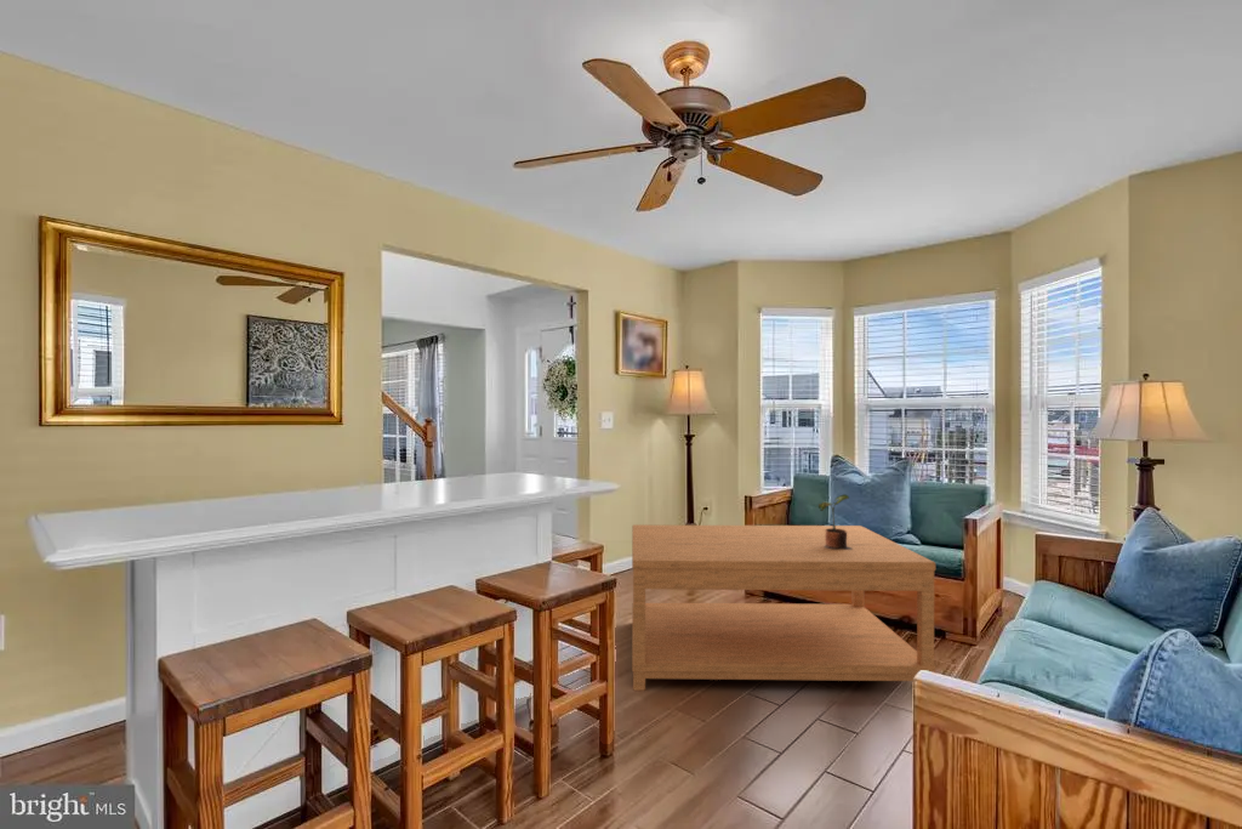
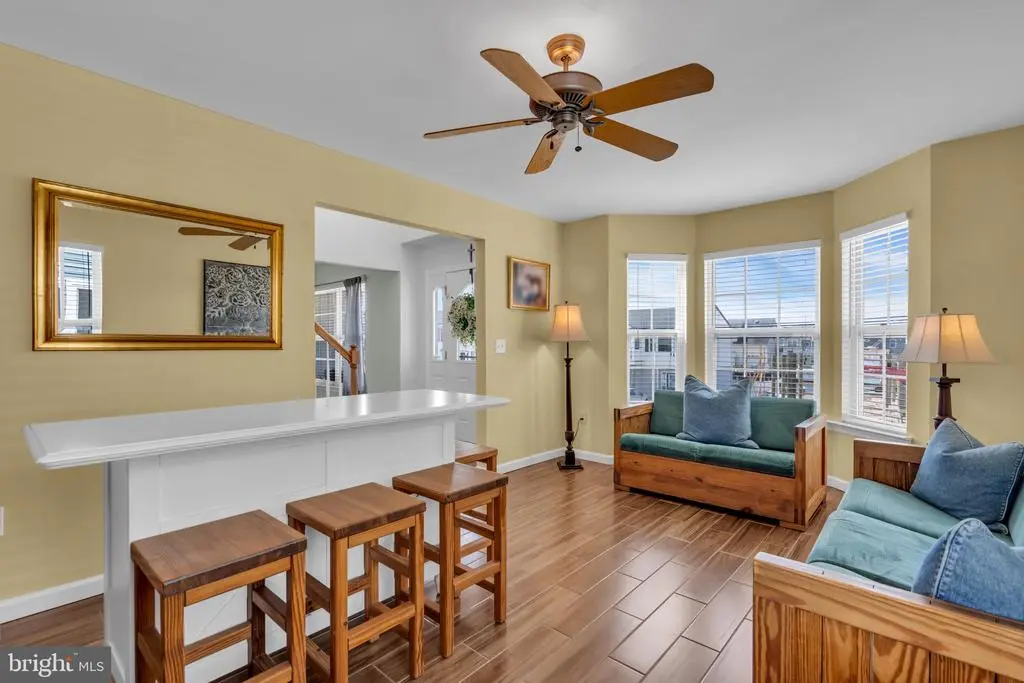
- potted plant [817,493,853,550]
- coffee table [631,523,936,692]
